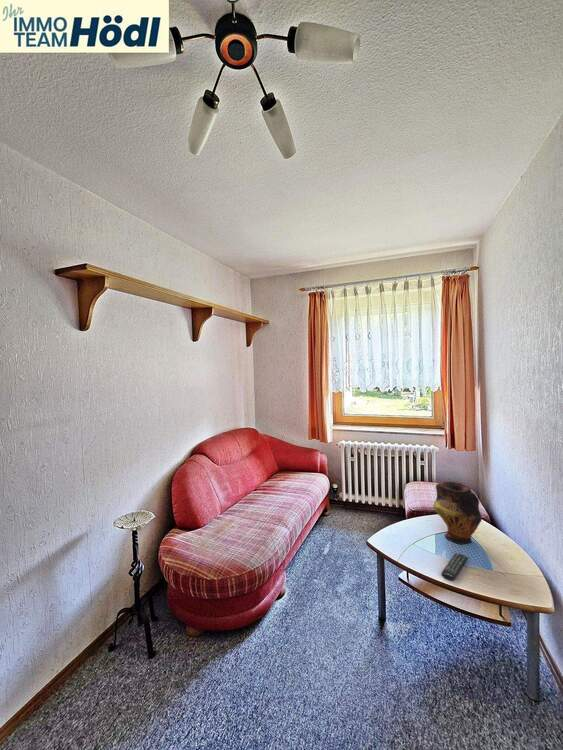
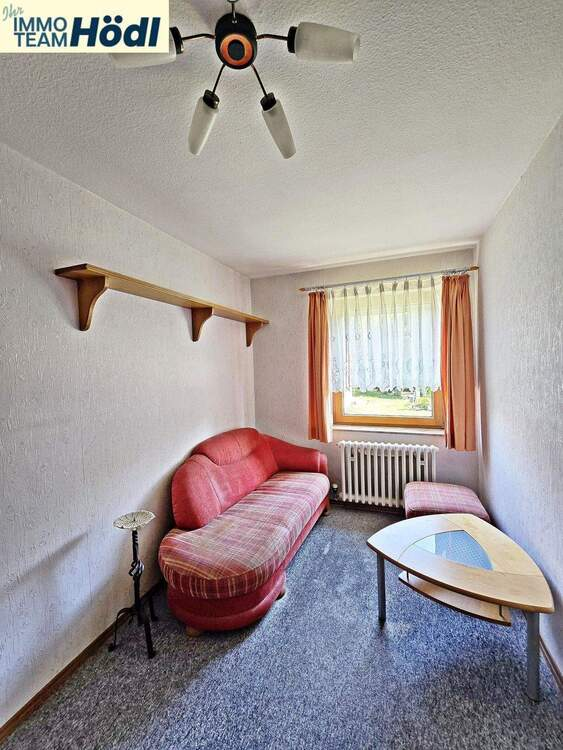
- vase [432,481,483,546]
- remote control [440,552,470,582]
